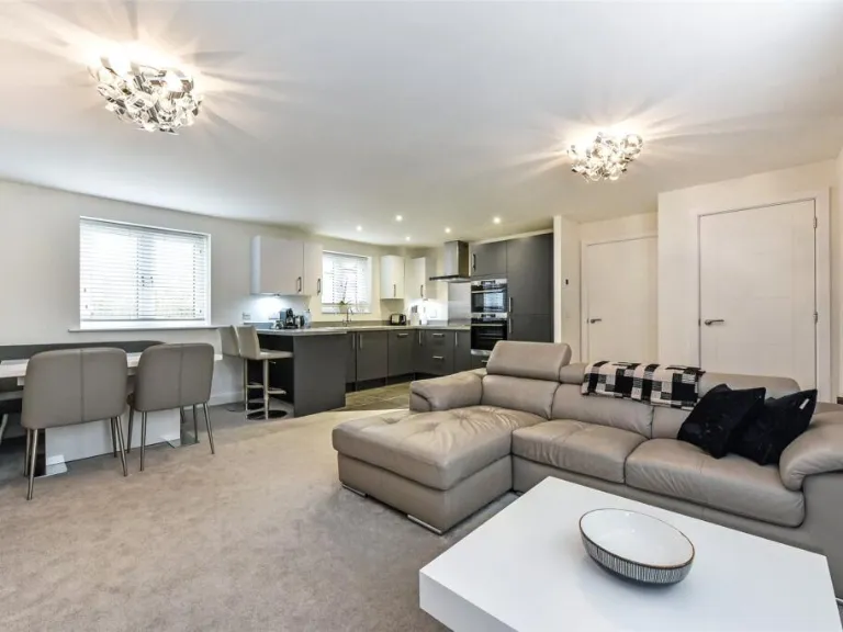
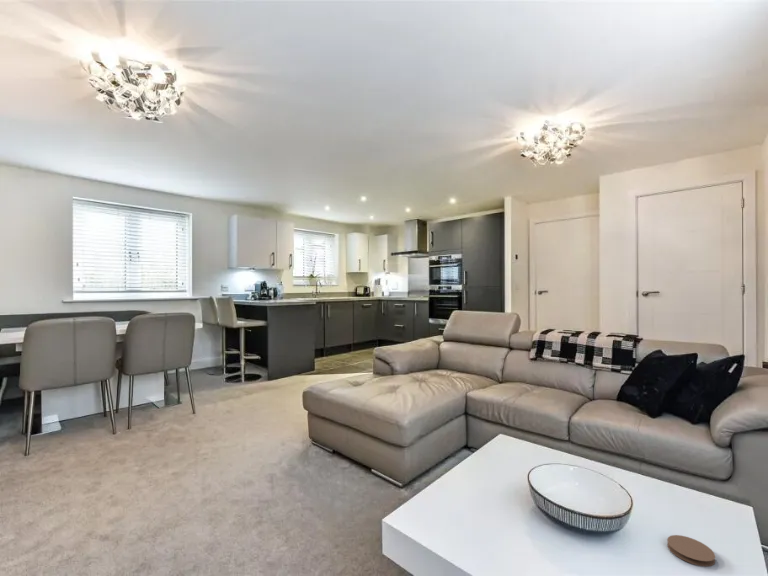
+ coaster [666,534,716,568]
